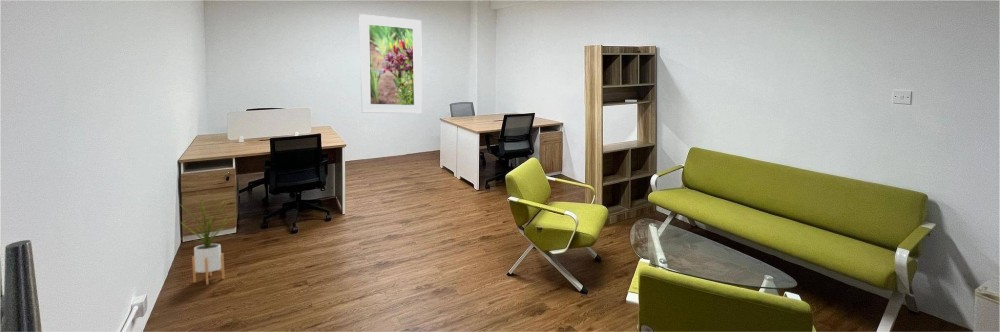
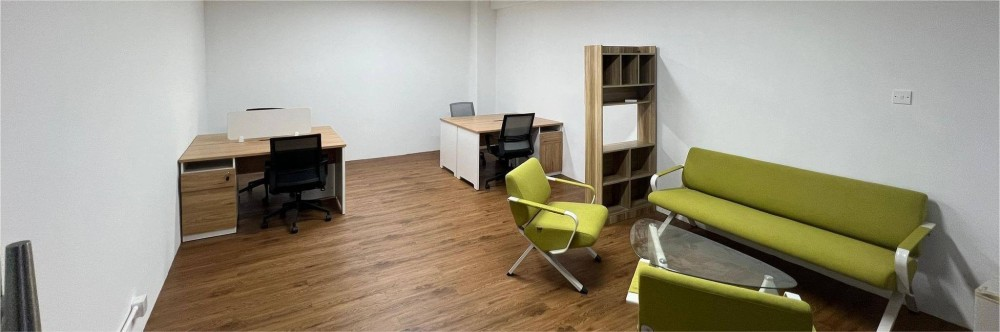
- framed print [359,13,423,114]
- house plant [179,189,233,286]
